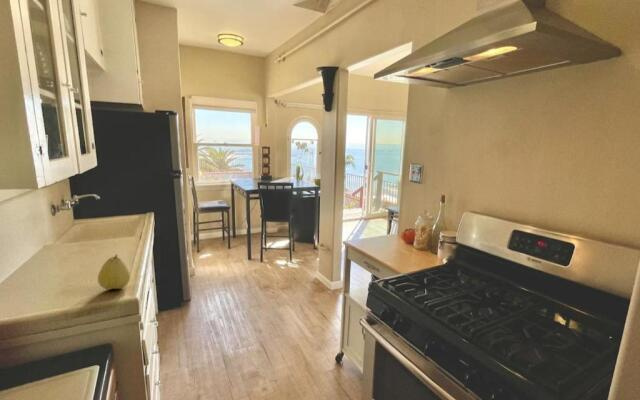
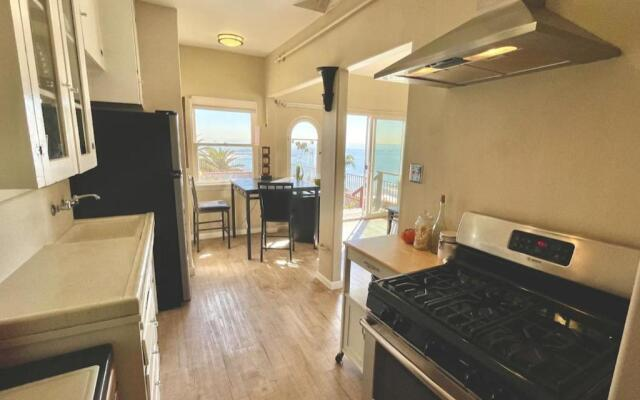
- fruit [97,253,131,291]
